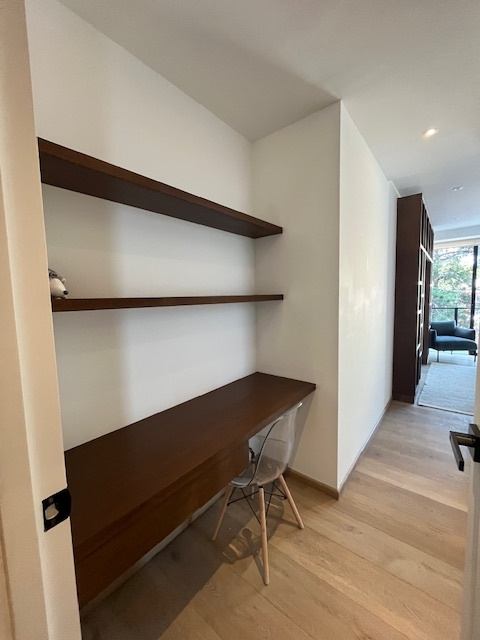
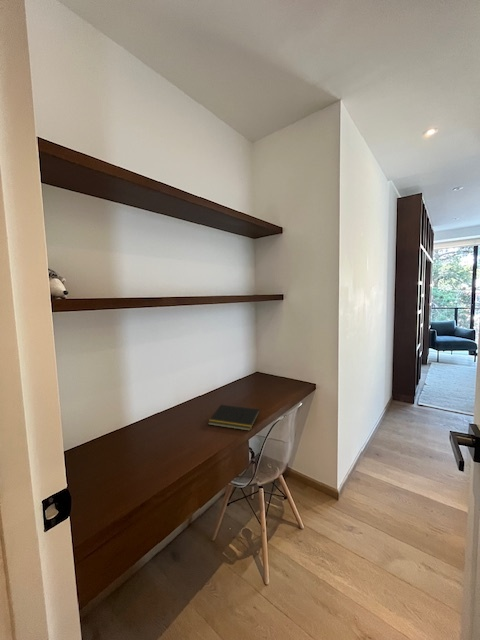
+ notepad [207,404,261,432]
